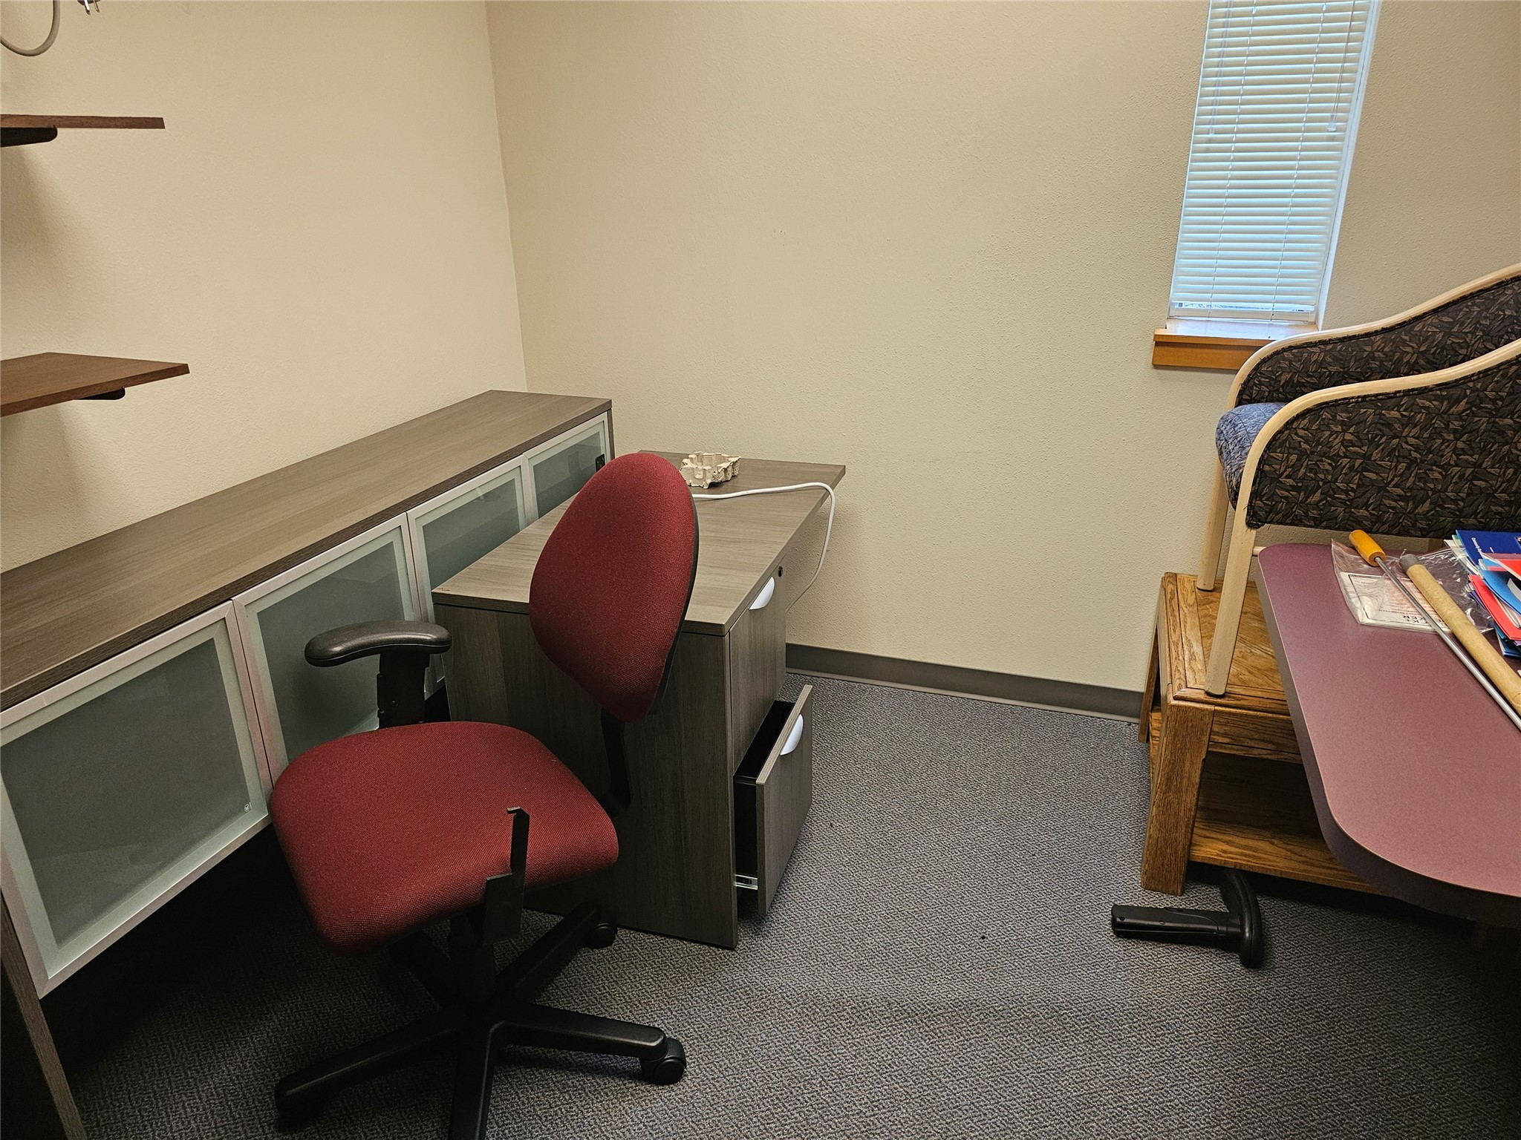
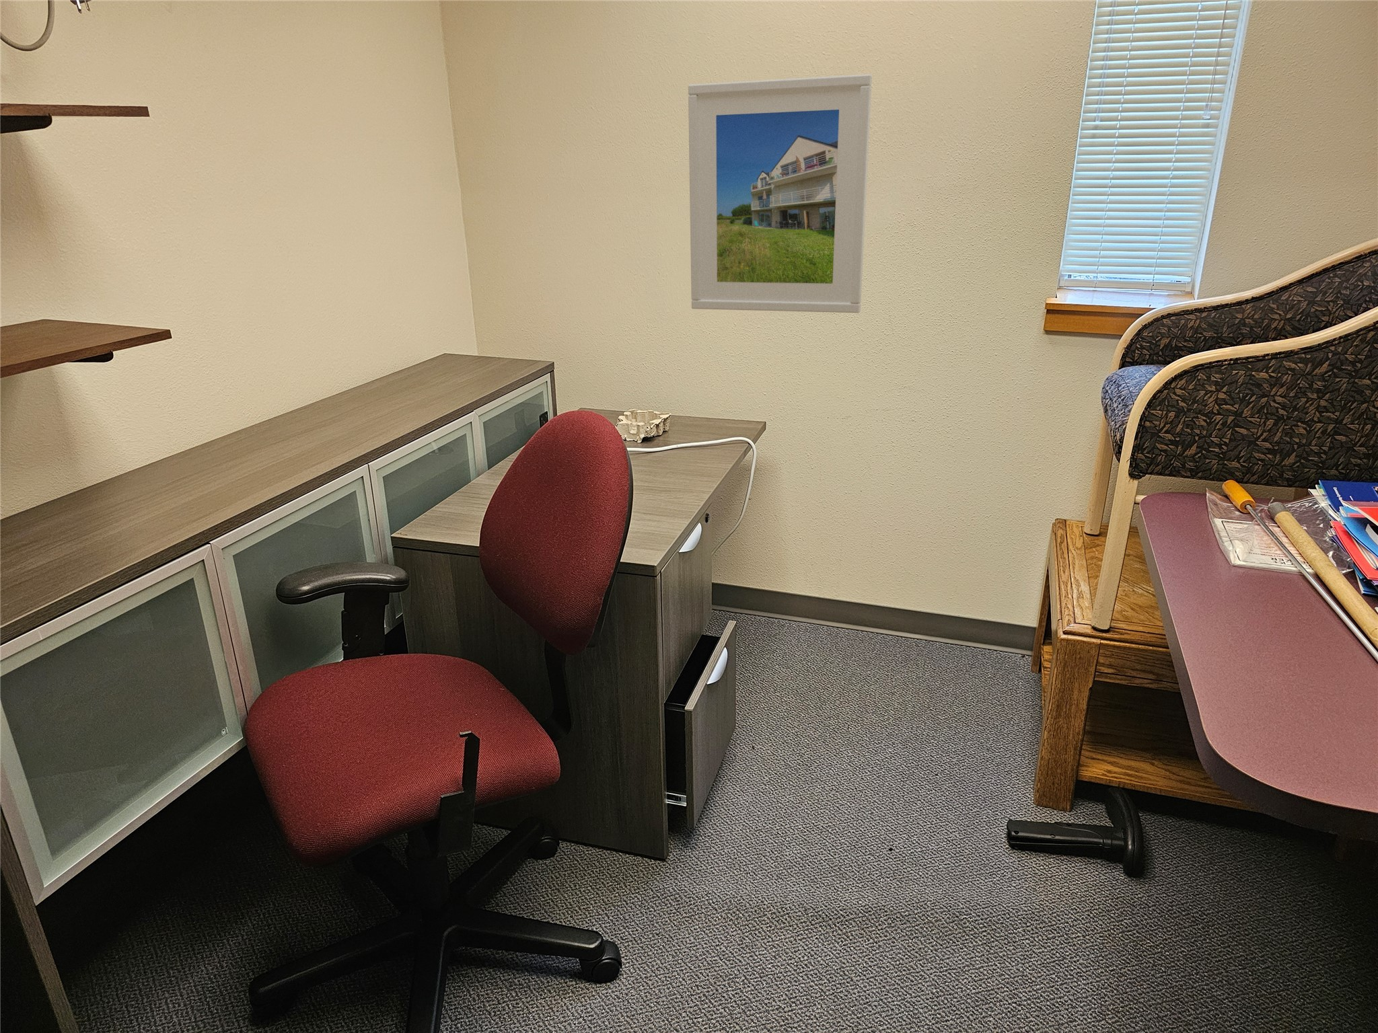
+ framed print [688,74,872,314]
